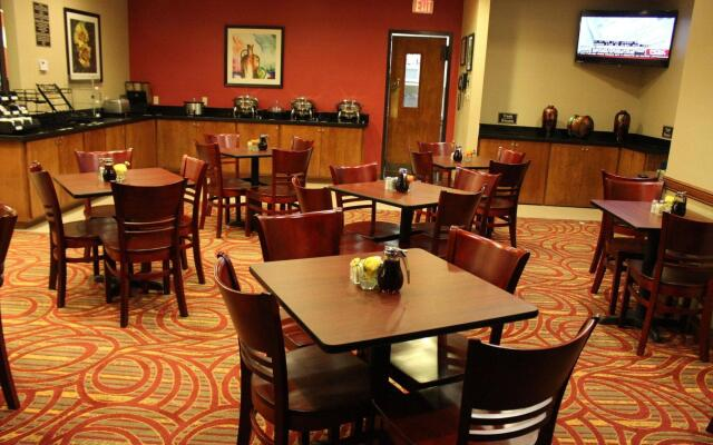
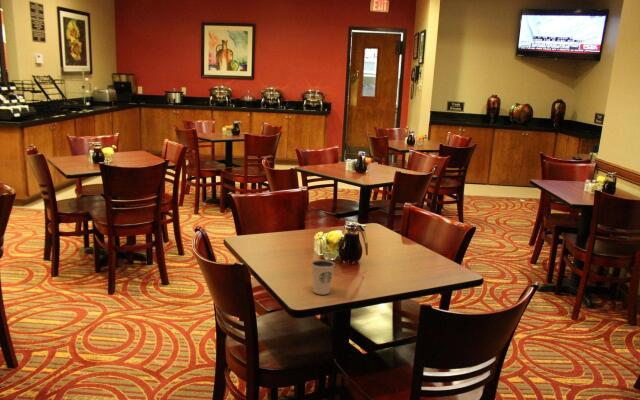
+ dixie cup [310,259,336,295]
